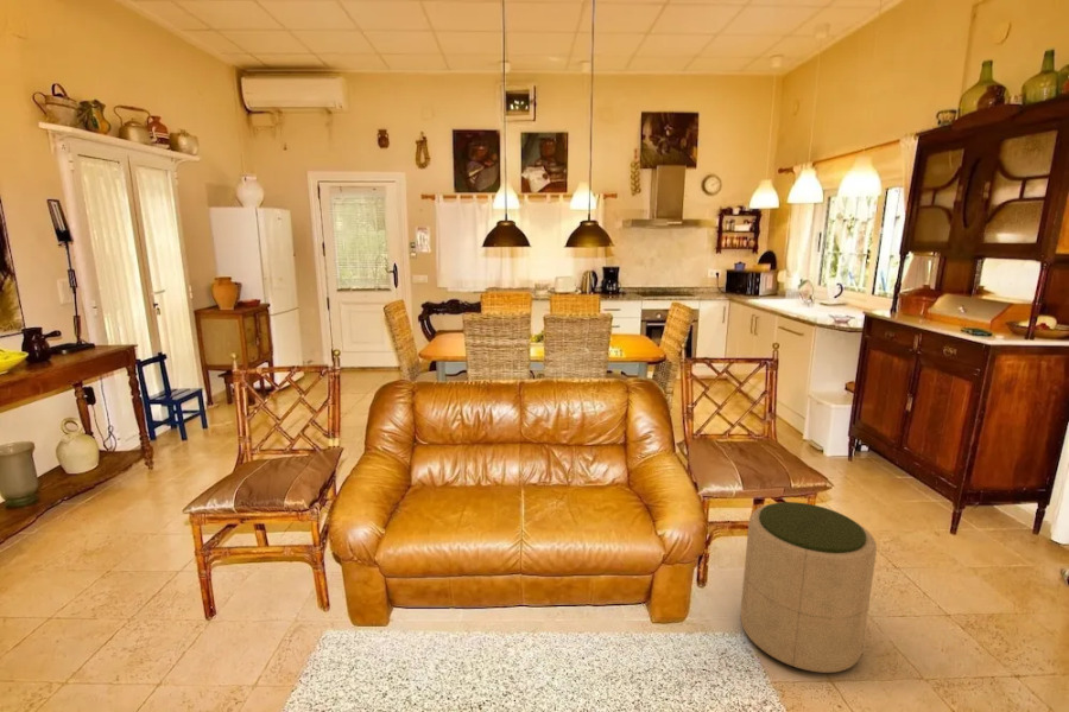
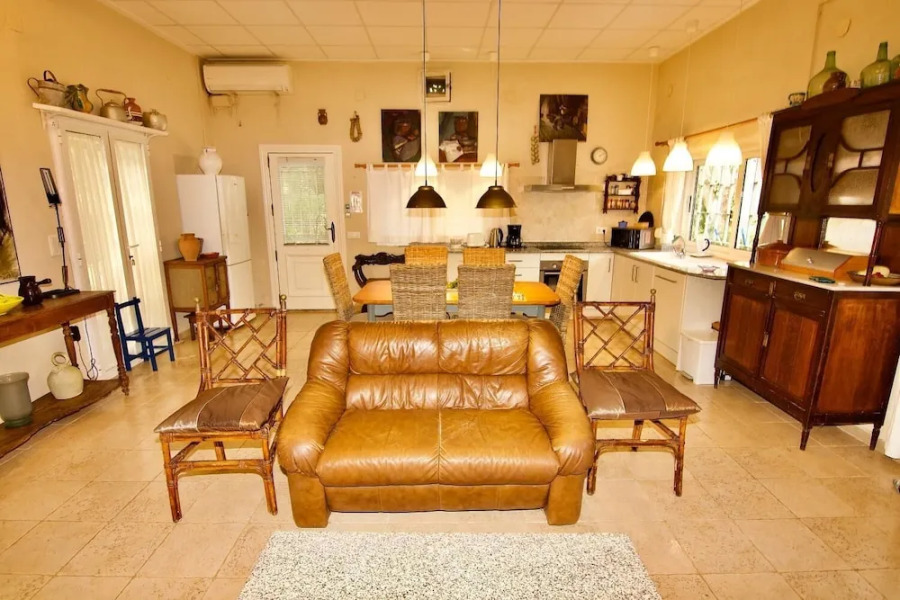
- ottoman [739,501,878,674]
